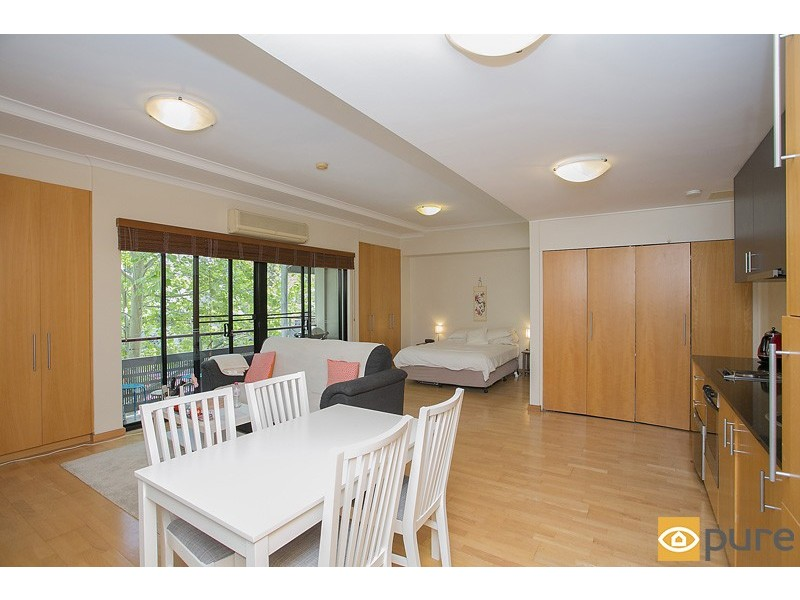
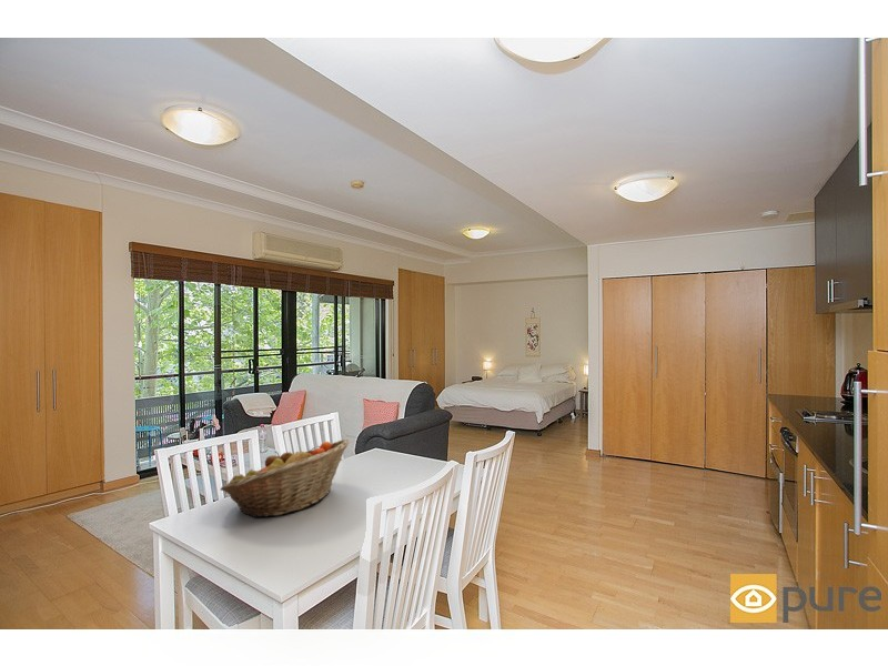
+ fruit basket [220,438,350,519]
